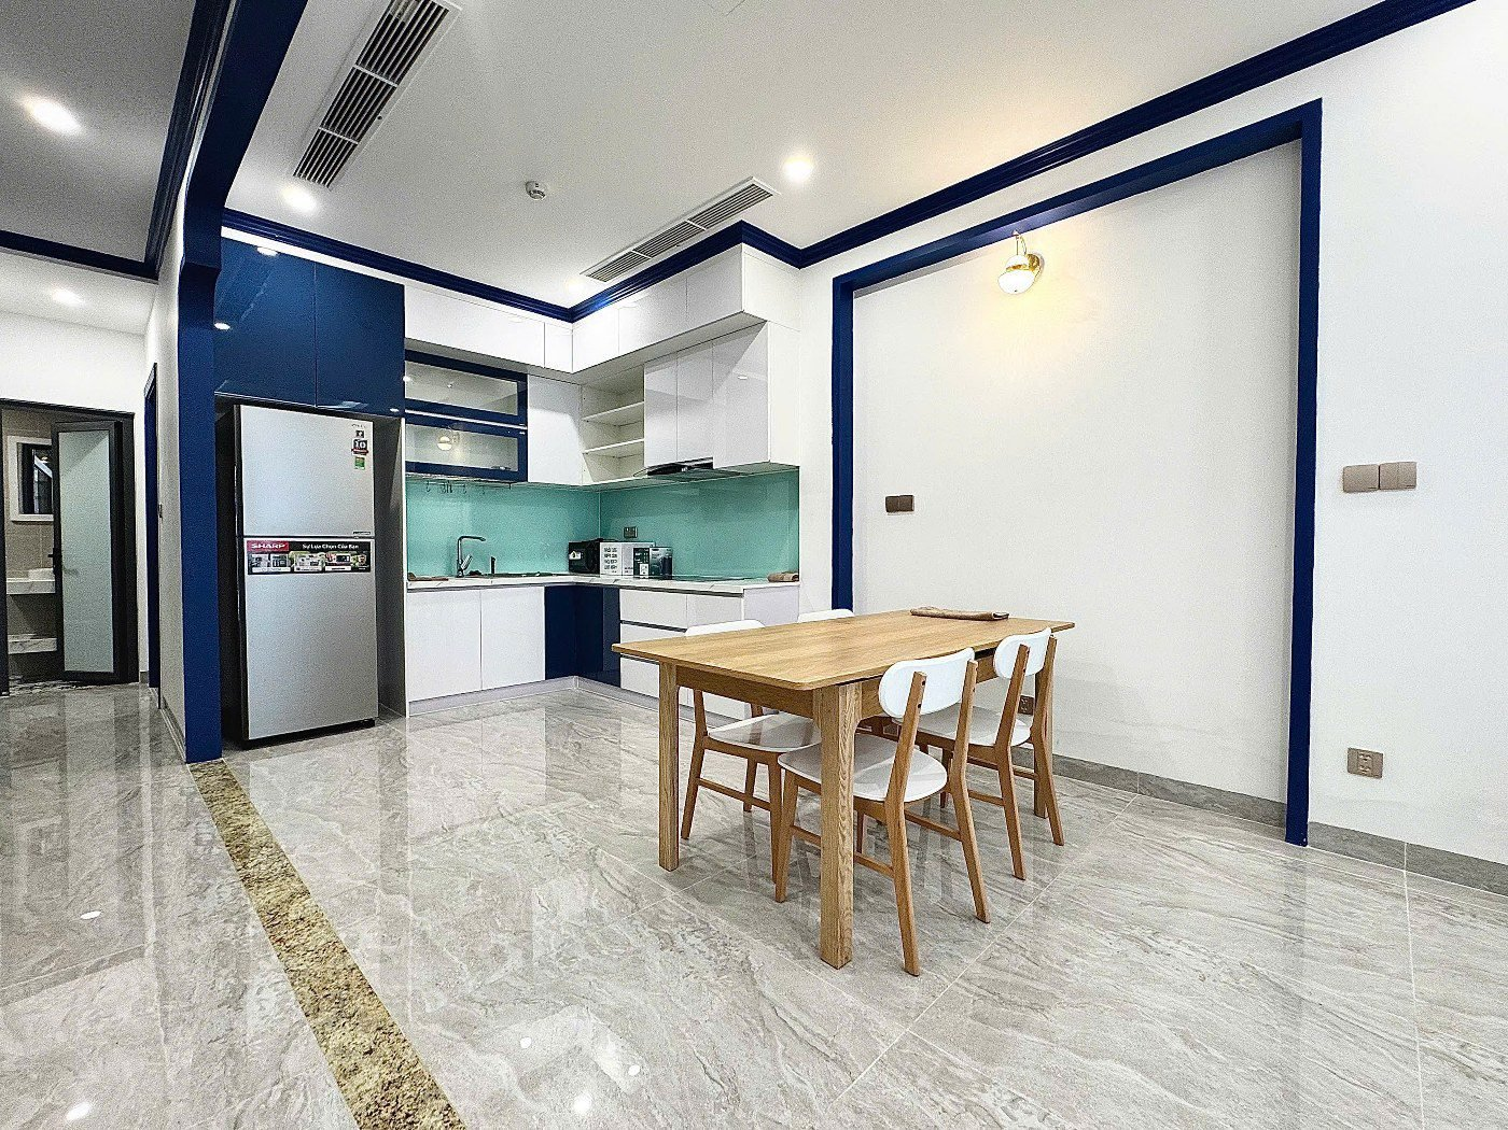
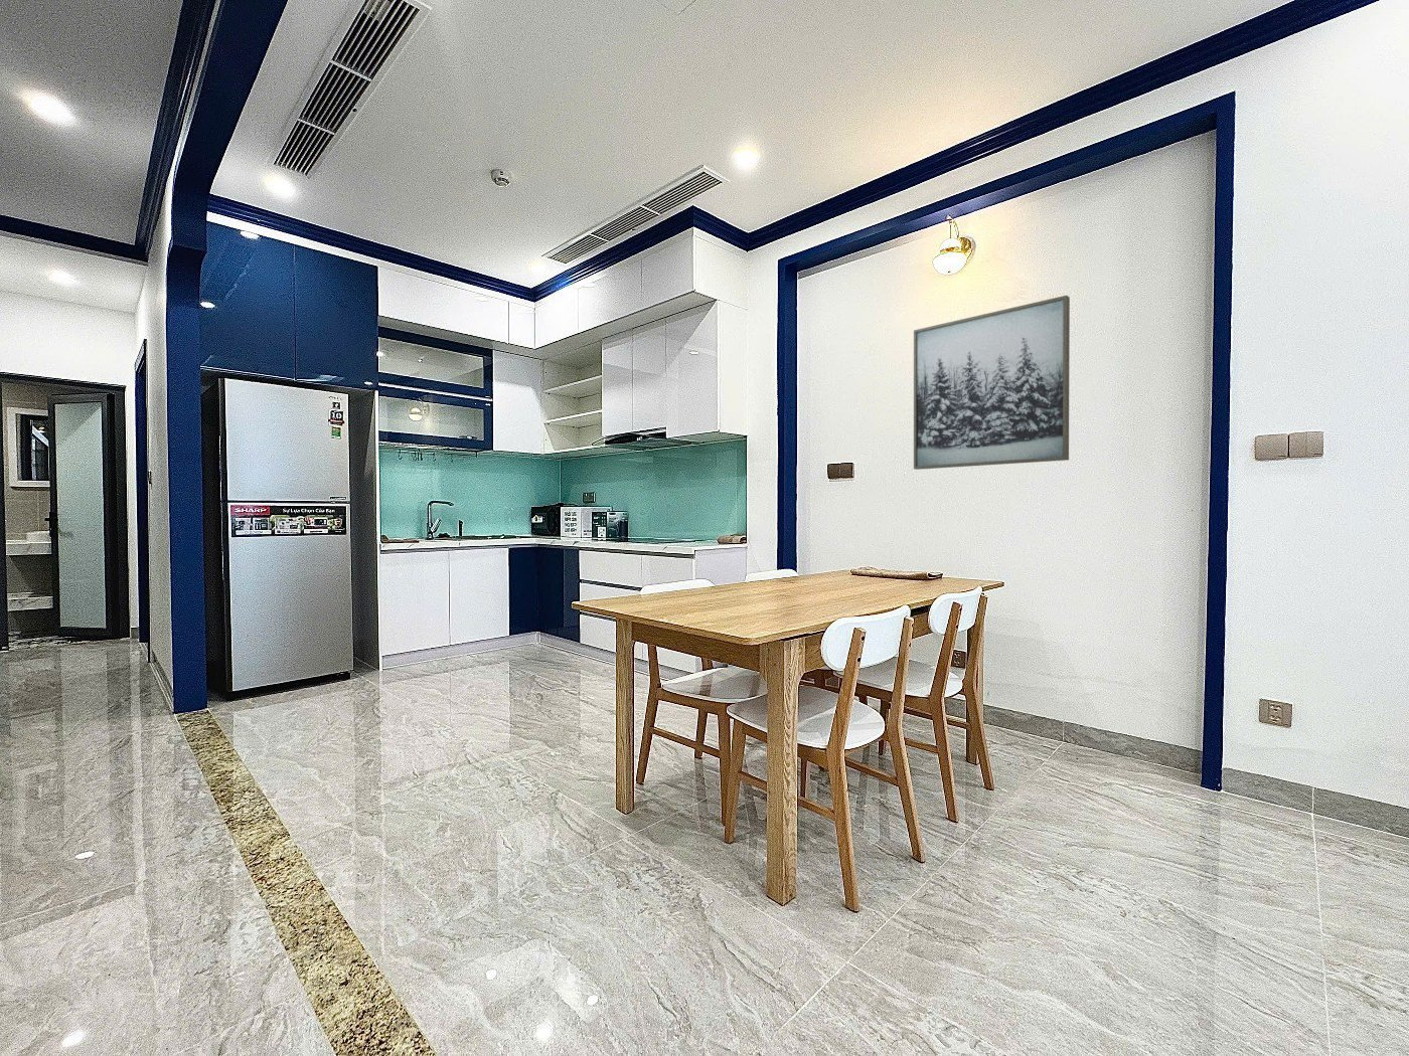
+ wall art [913,295,1071,470]
